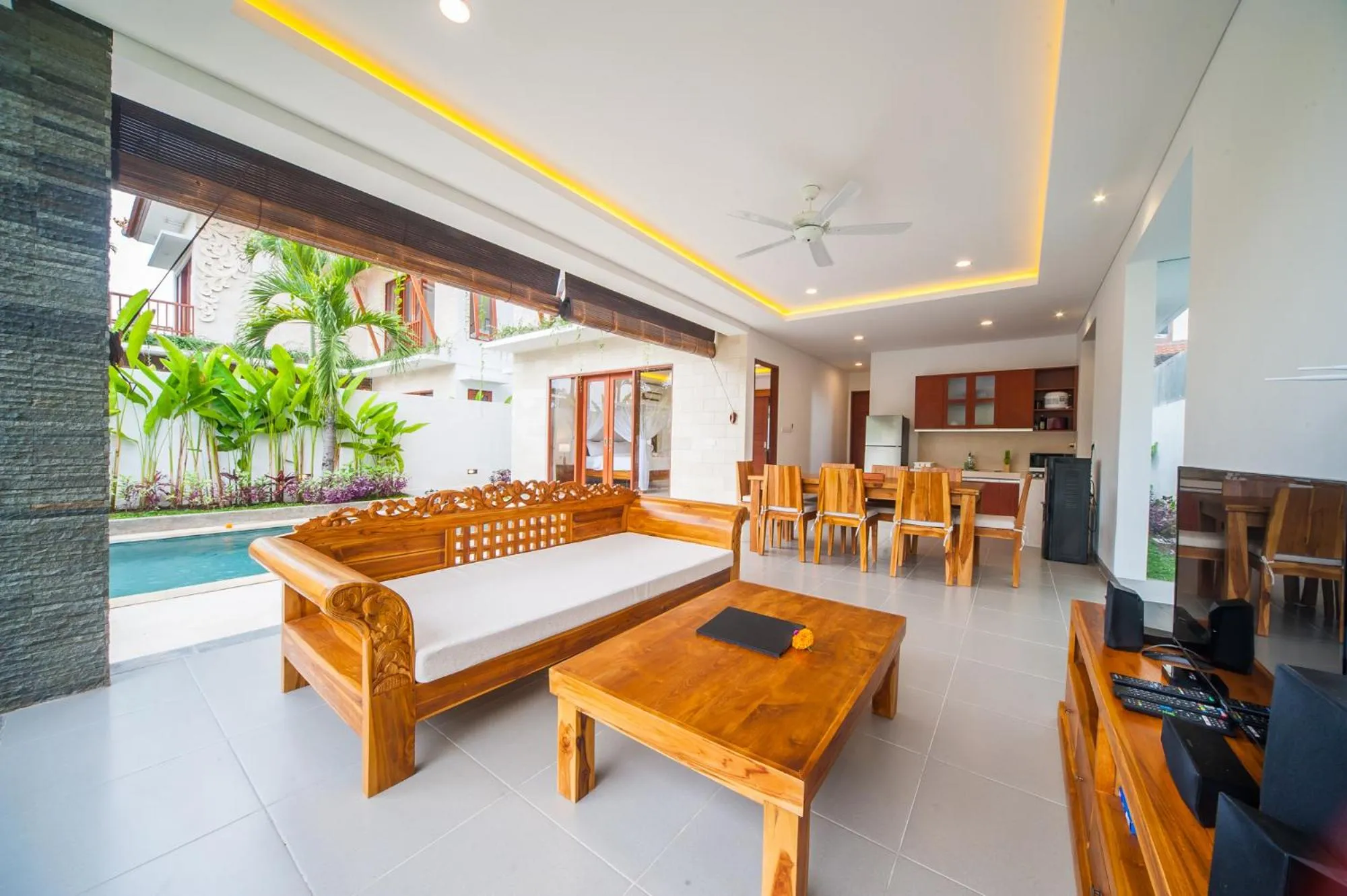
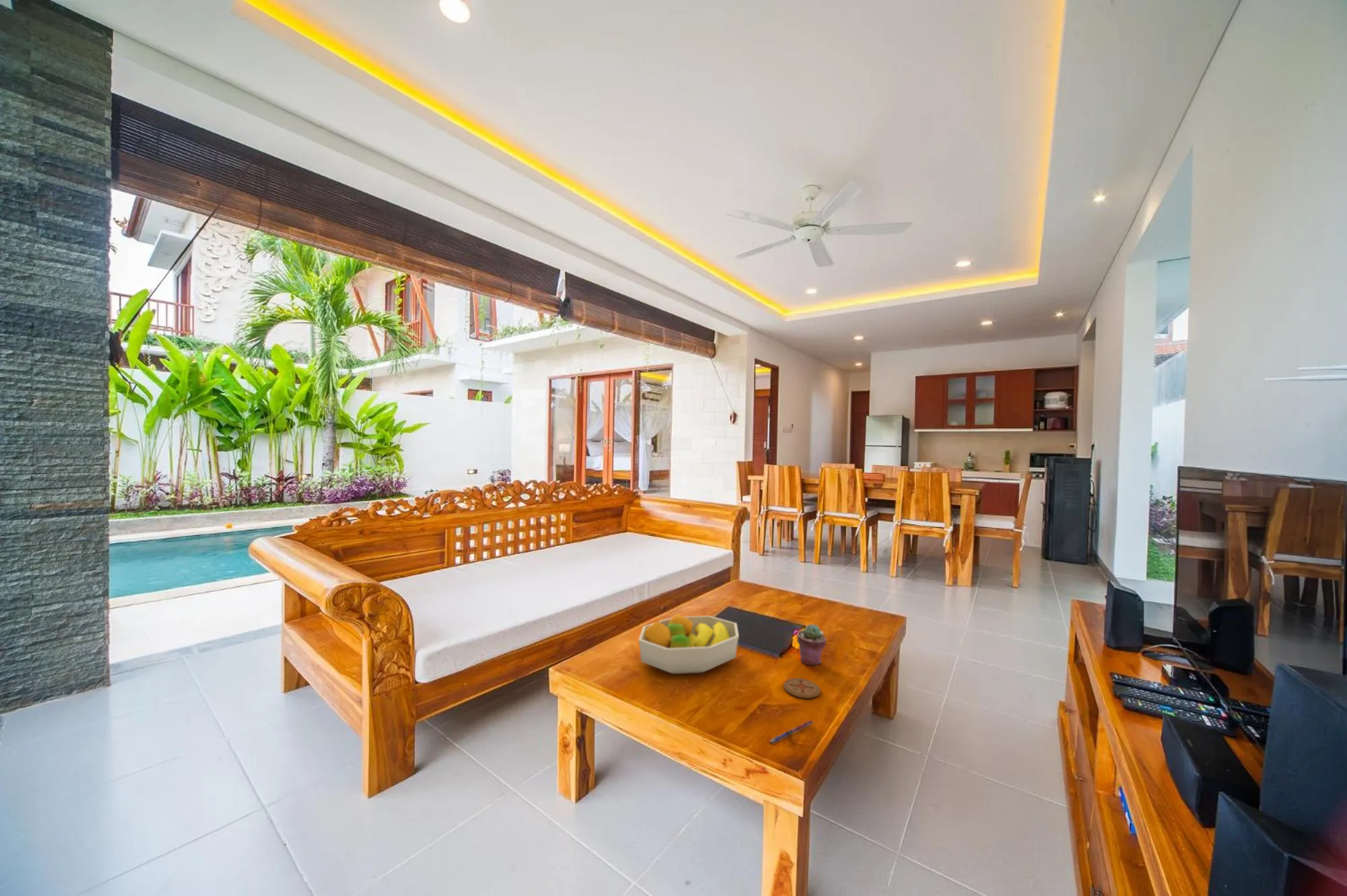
+ fruit bowl [638,613,740,675]
+ coaster [783,677,821,699]
+ pen [768,720,814,745]
+ potted succulent [796,623,827,666]
